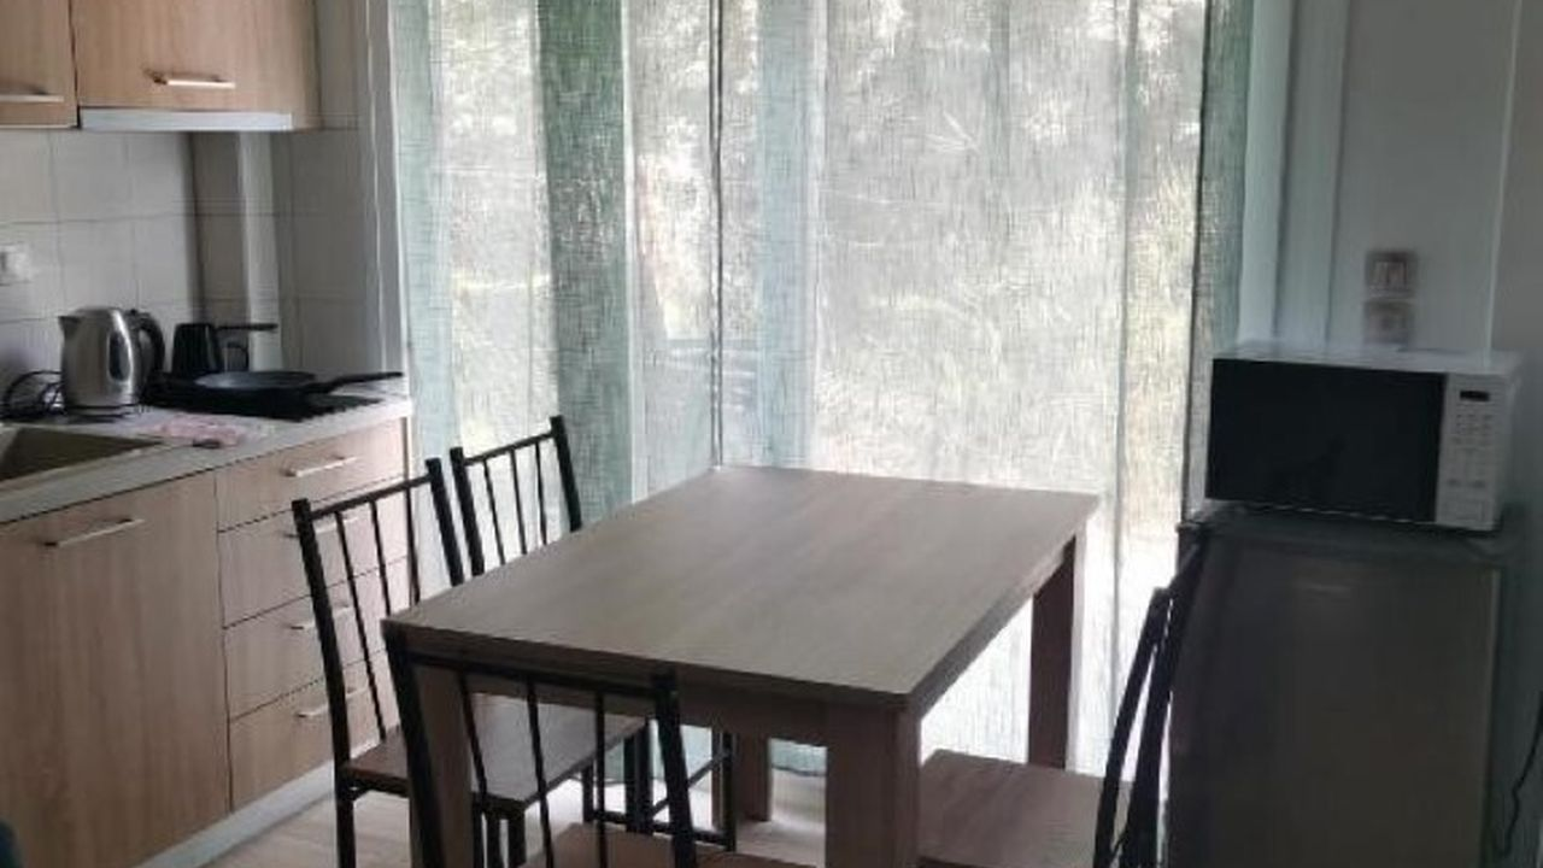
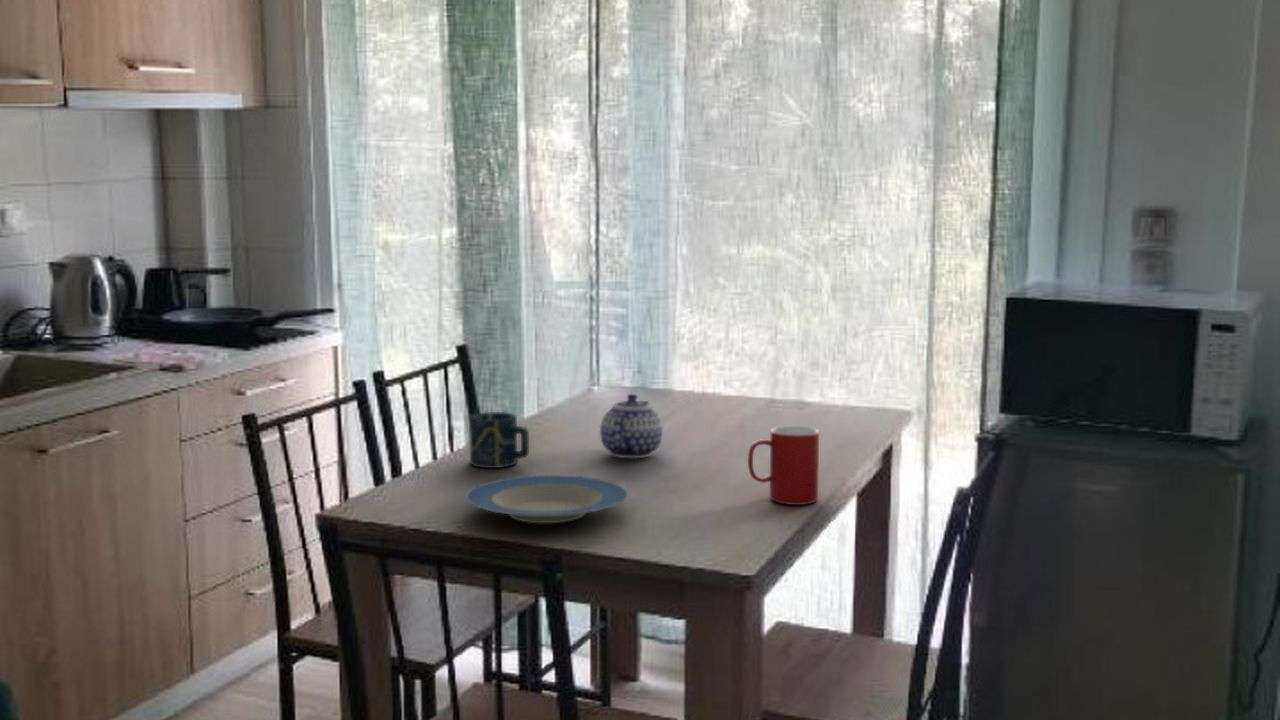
+ cup [468,411,530,469]
+ teapot [599,393,663,459]
+ plate [465,474,629,524]
+ cup [747,425,820,506]
